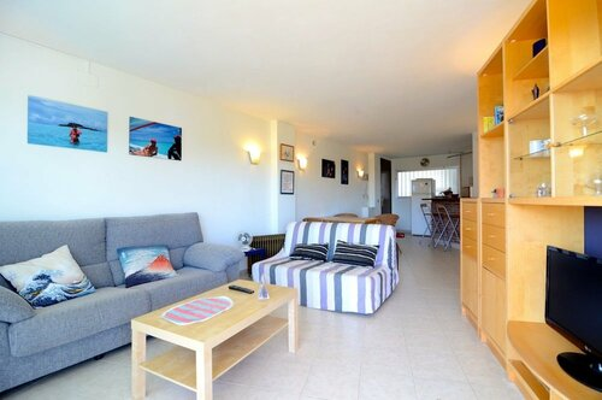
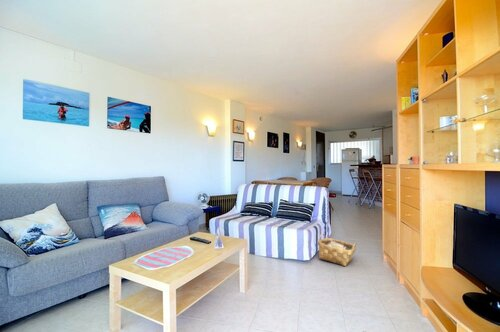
+ woven basket [317,232,357,267]
